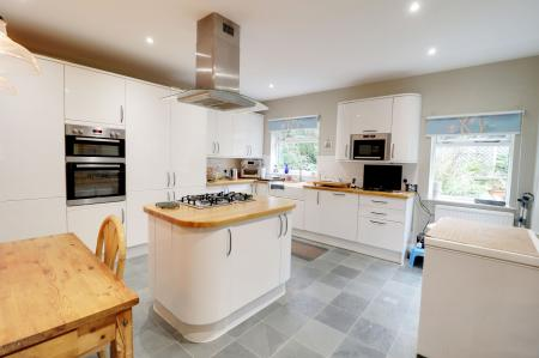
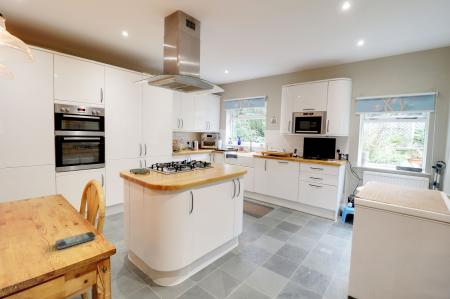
+ smartphone [55,231,97,250]
